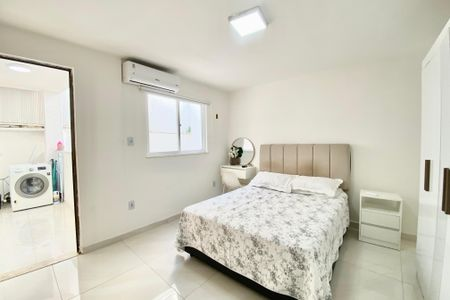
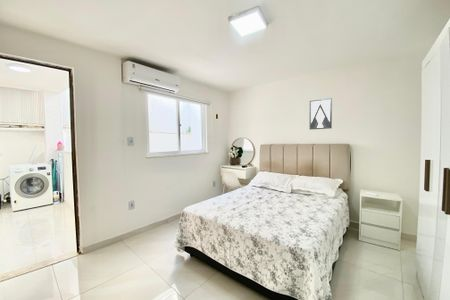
+ wall art [309,97,333,130]
